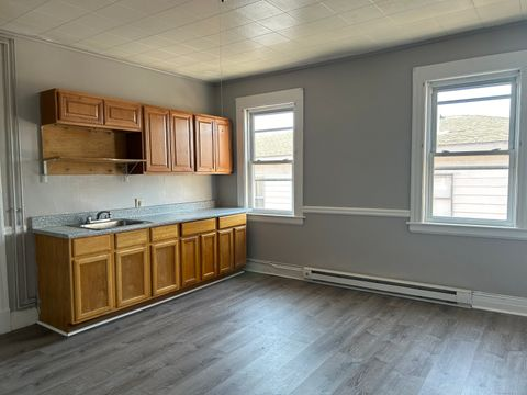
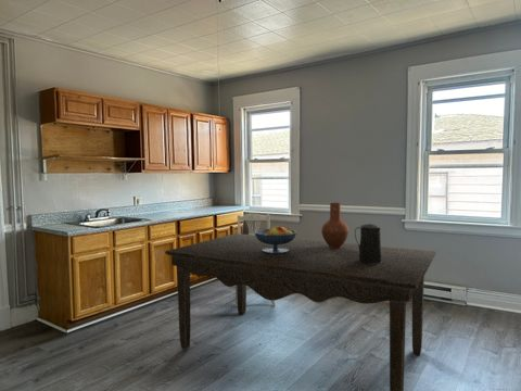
+ vase [320,202,350,249]
+ pitcher [354,223,382,264]
+ dining chair [233,213,276,307]
+ dining table [164,232,437,391]
+ fruit bowl [255,226,297,254]
